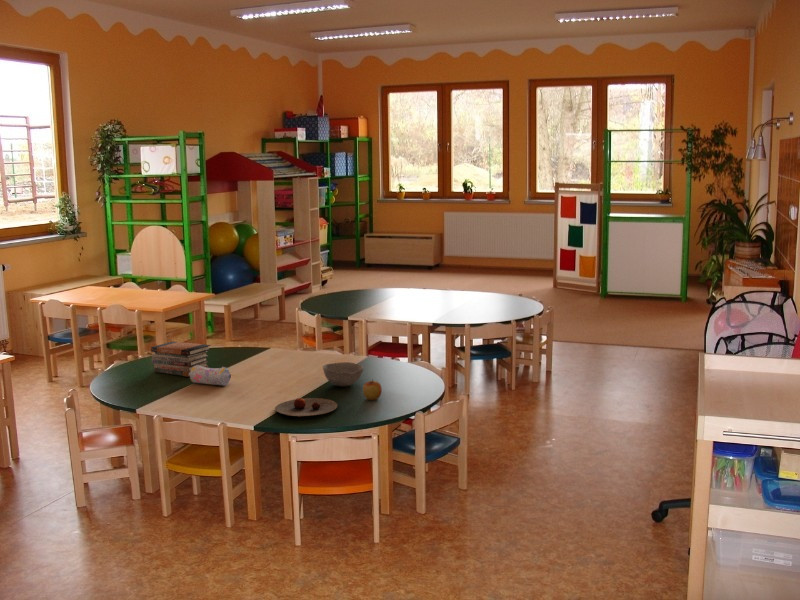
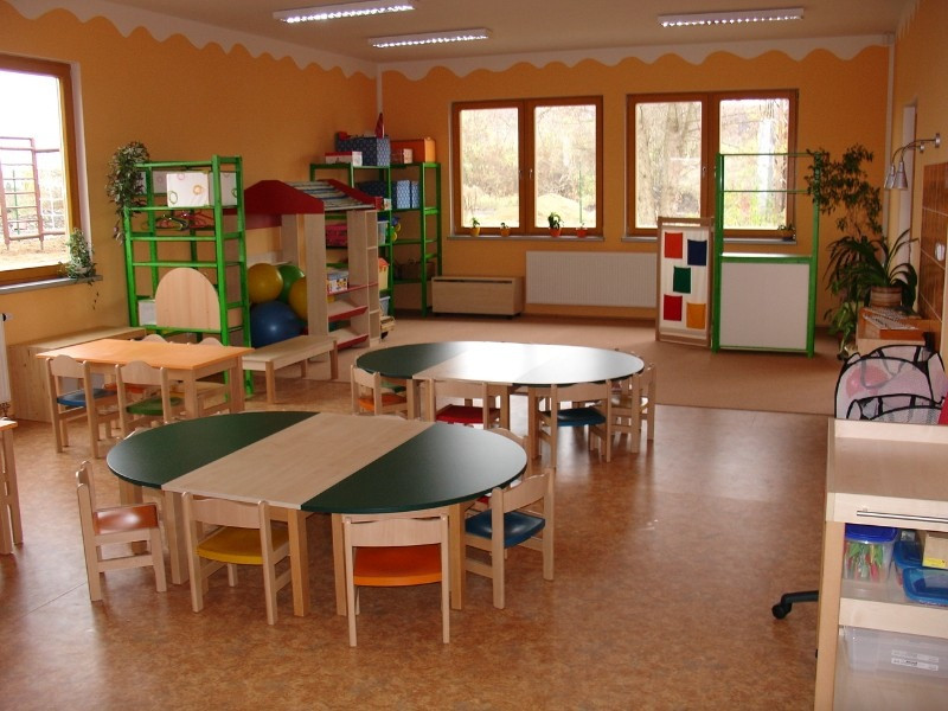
- bowl [322,361,364,387]
- apple [362,379,383,401]
- plate [274,397,339,417]
- book stack [150,340,211,378]
- pencil case [189,365,232,387]
